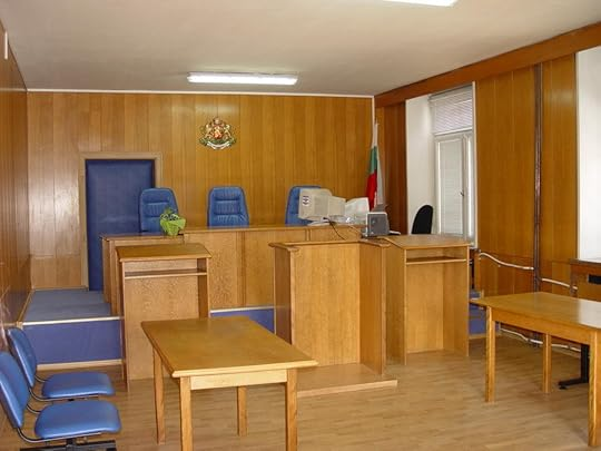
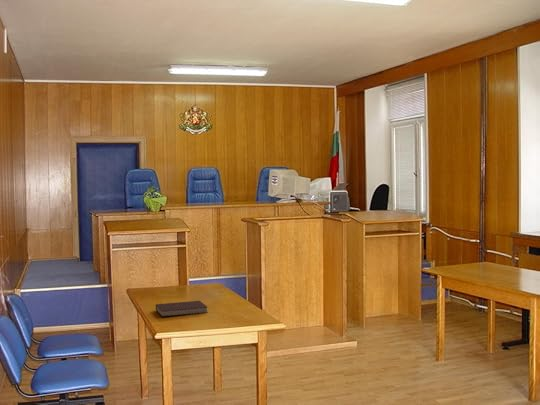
+ notebook [155,300,209,318]
